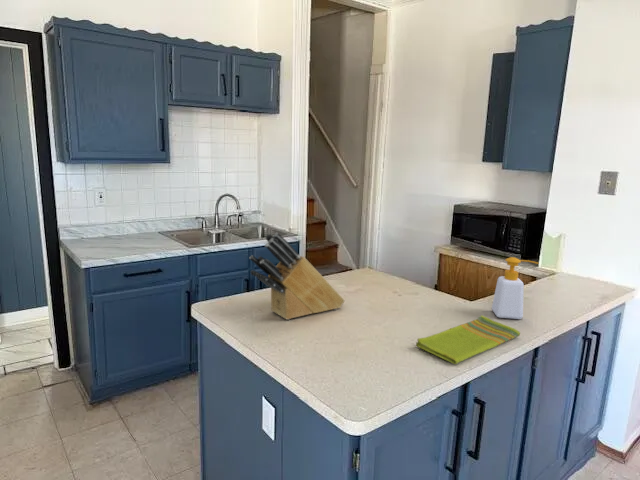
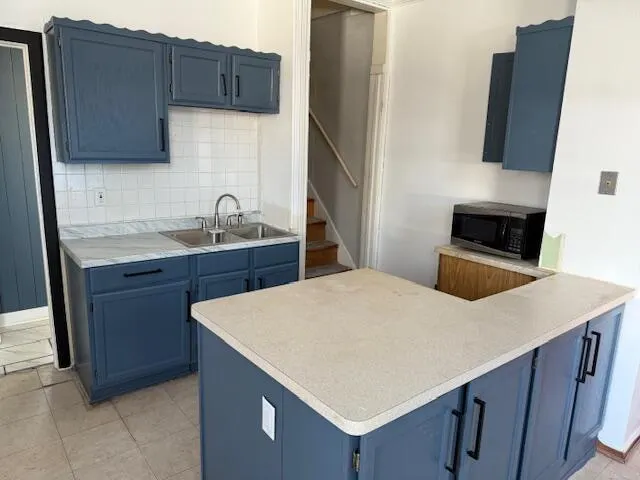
- dish towel [415,315,521,365]
- soap bottle [491,256,540,320]
- knife block [248,232,346,321]
